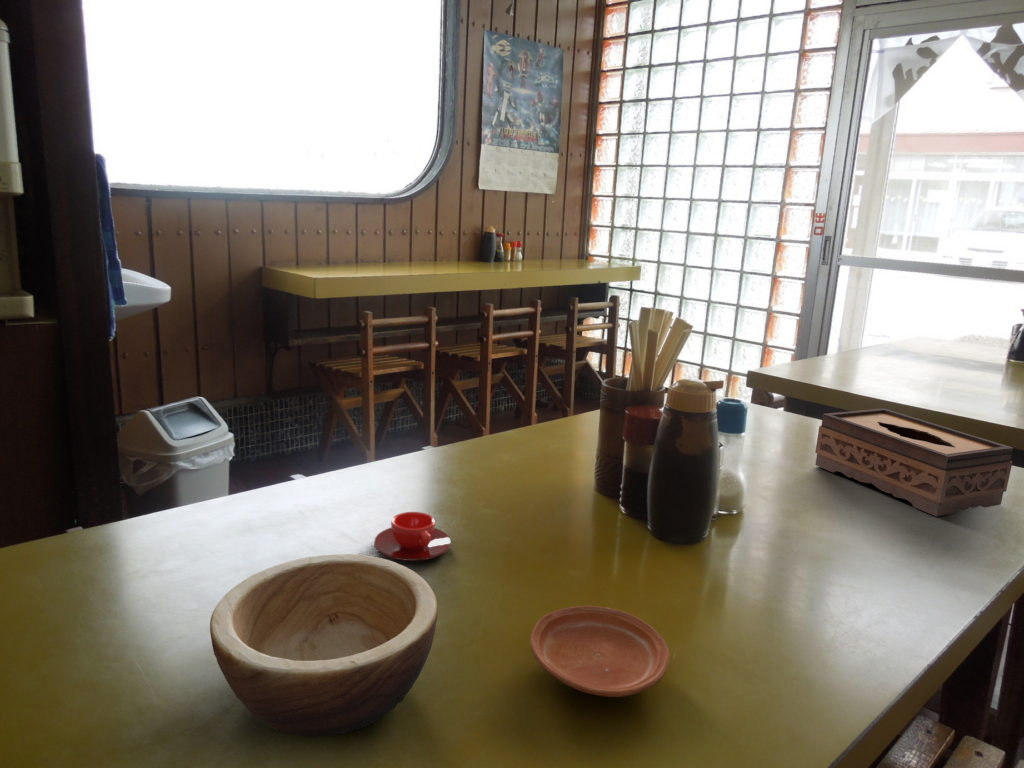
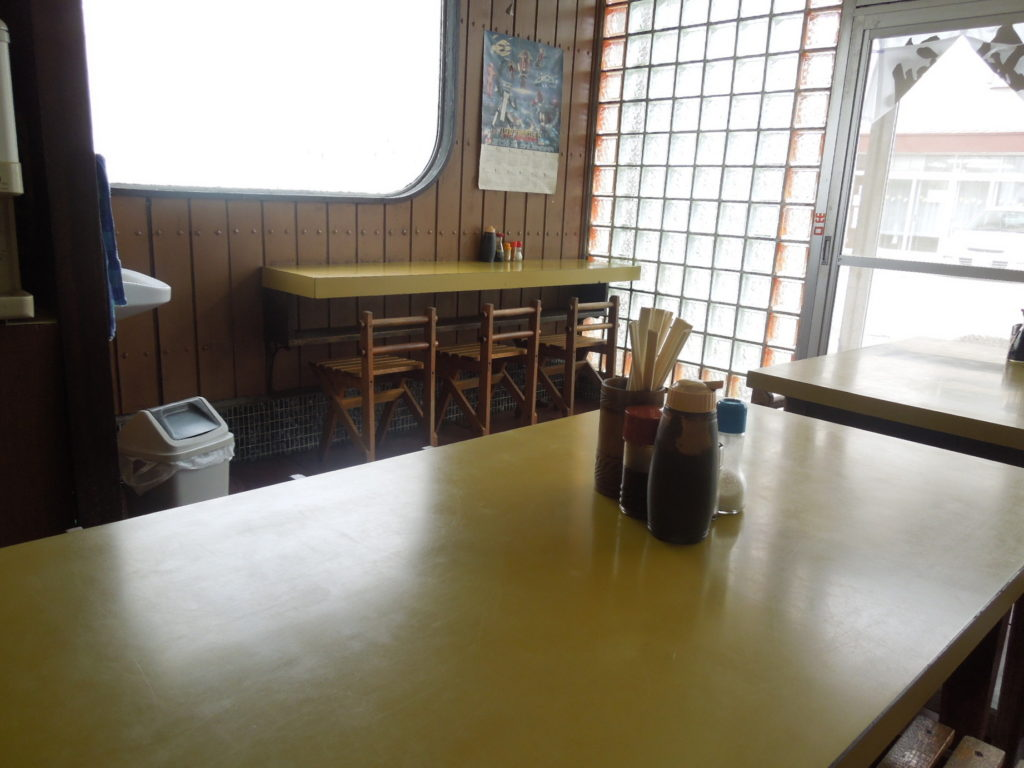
- teacup [373,511,452,562]
- tissue box [814,407,1014,517]
- plate [529,605,671,698]
- bowl [209,553,438,738]
